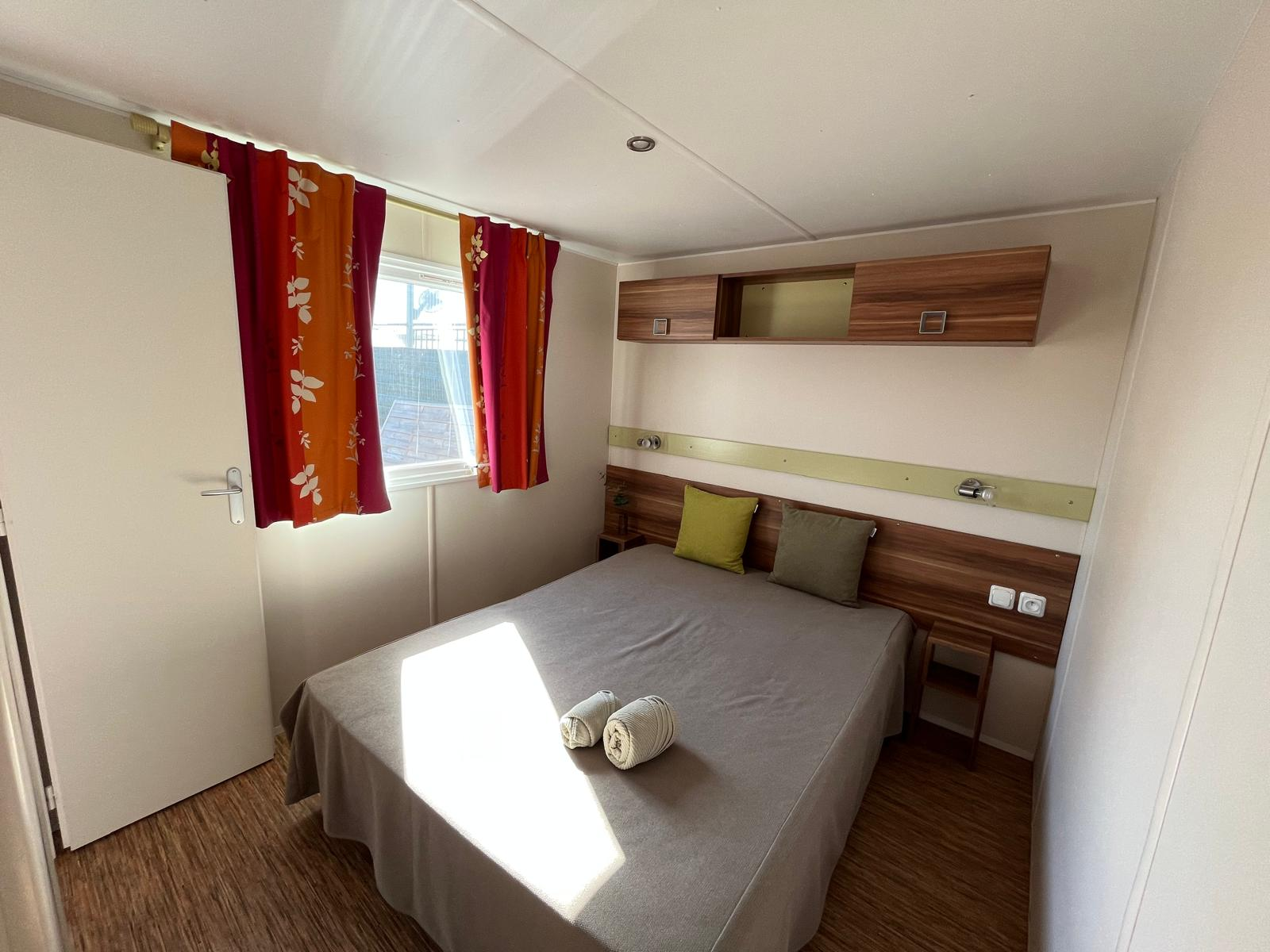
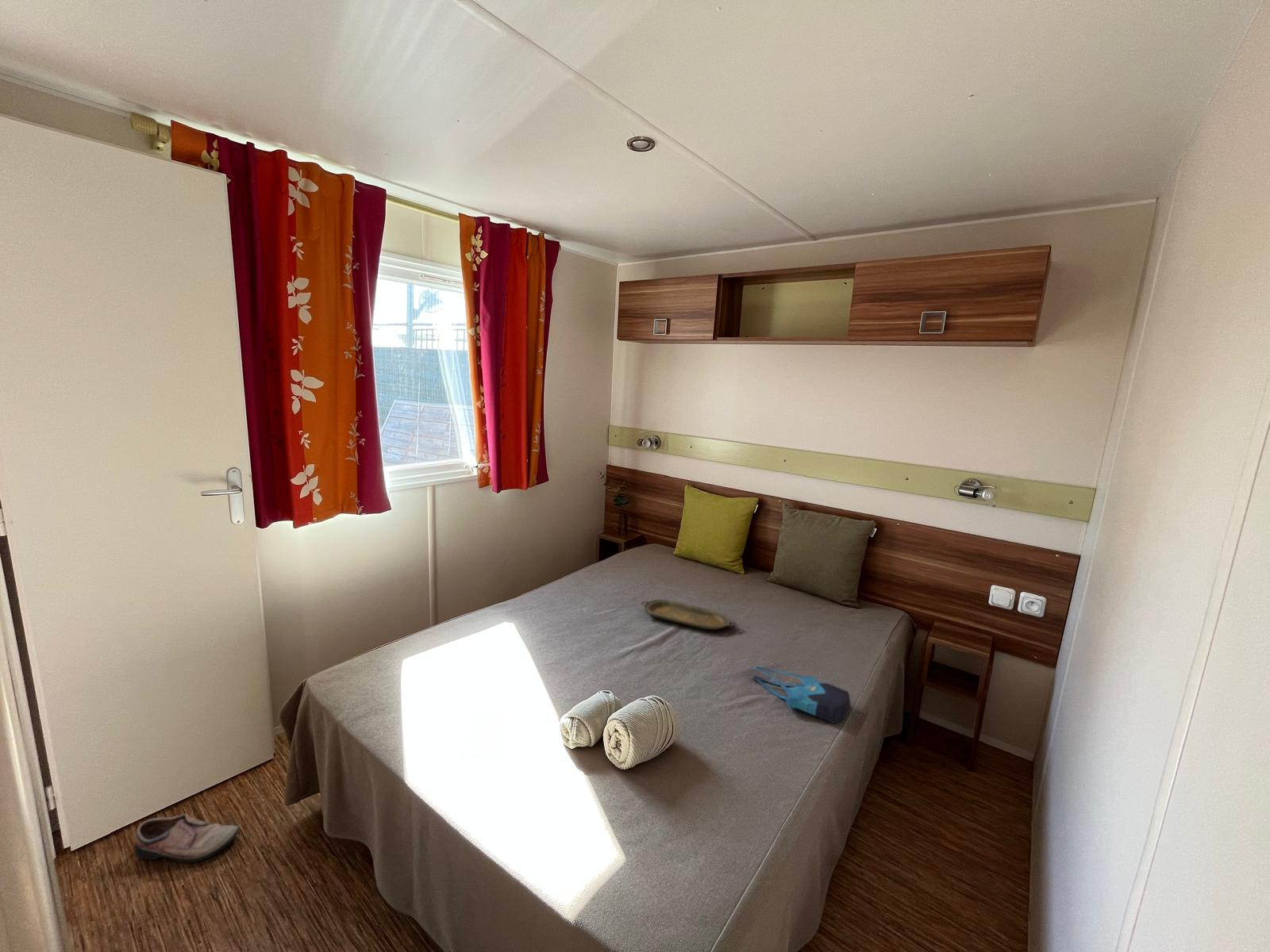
+ tote bag [752,666,852,724]
+ shoe [133,813,241,863]
+ serving tray [640,599,737,631]
